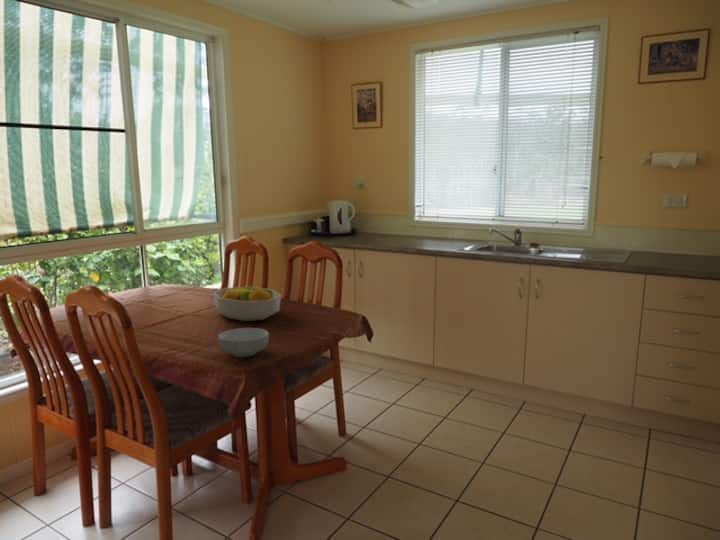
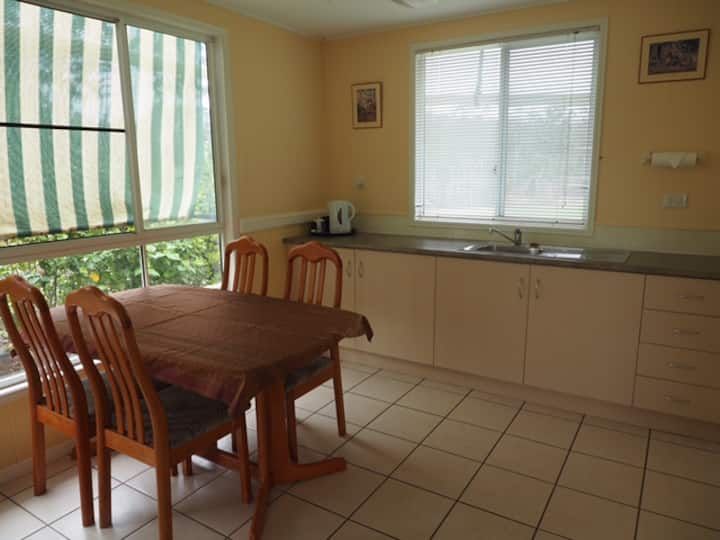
- cereal bowl [217,327,270,358]
- fruit bowl [212,286,282,322]
